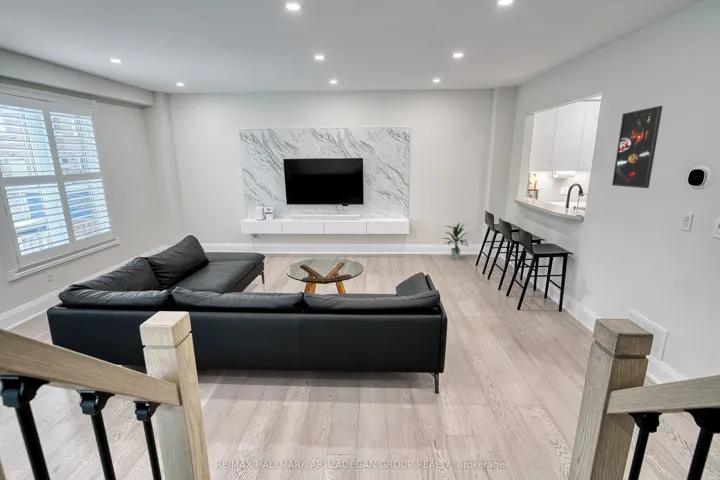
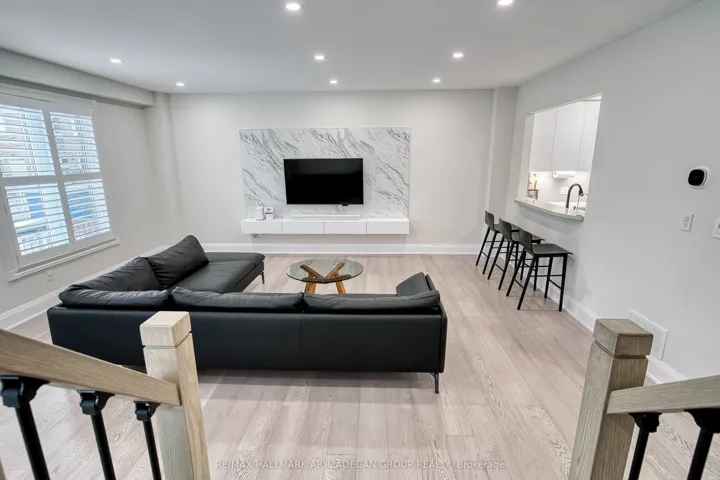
- indoor plant [440,221,470,260]
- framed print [611,105,663,189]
